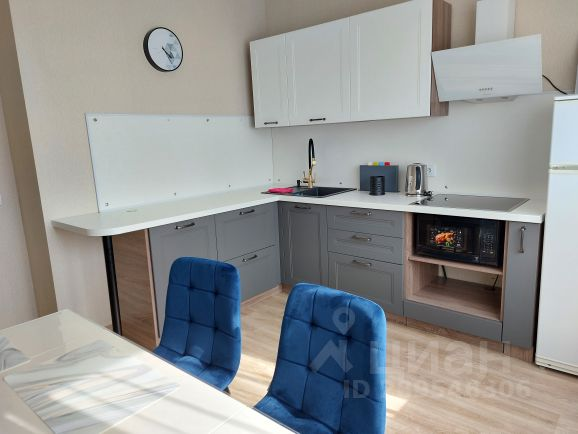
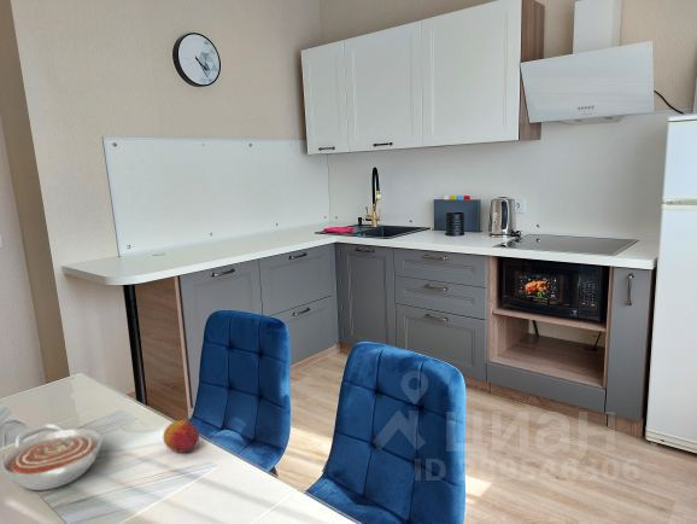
+ bowl [0,421,104,491]
+ fruit [162,419,200,454]
